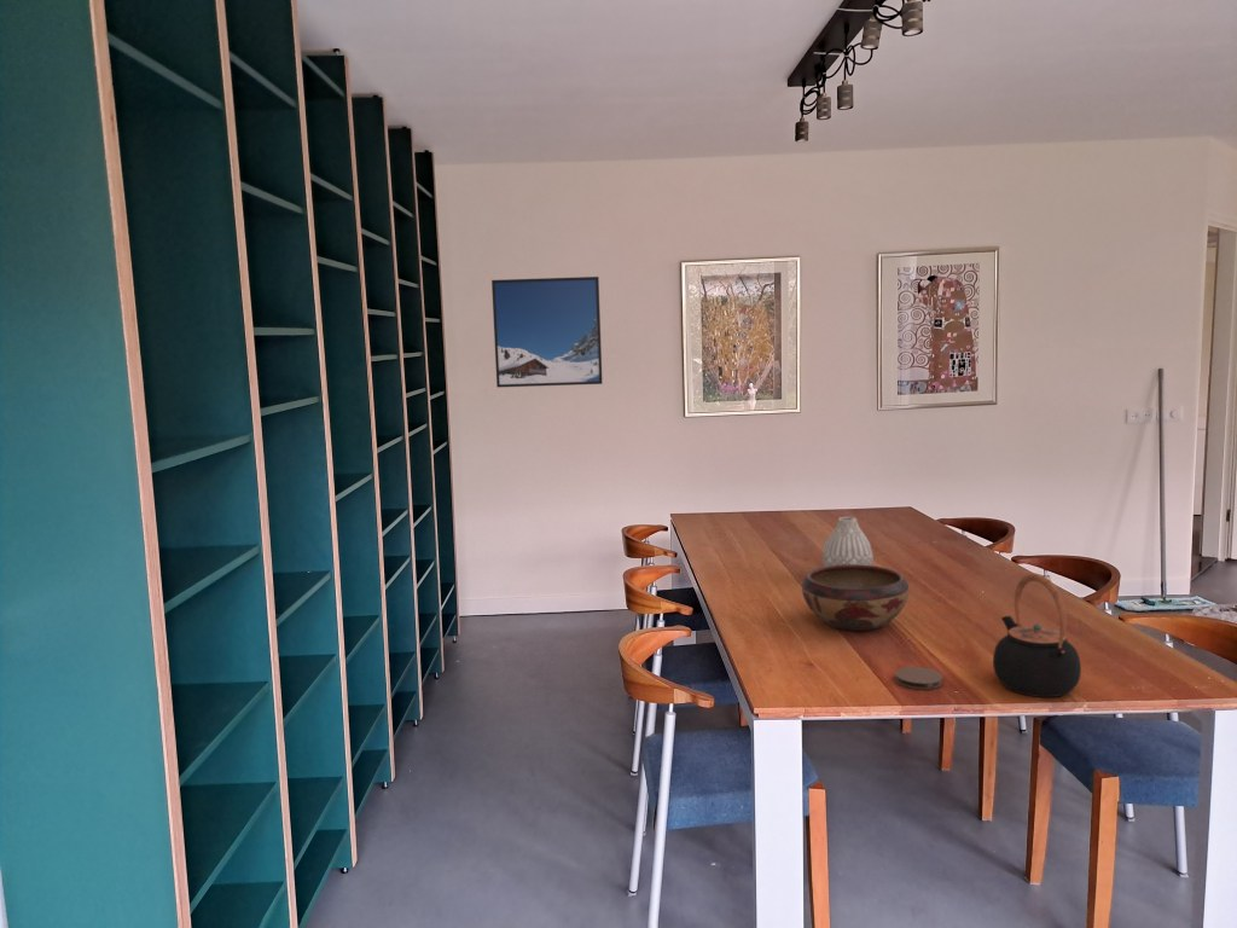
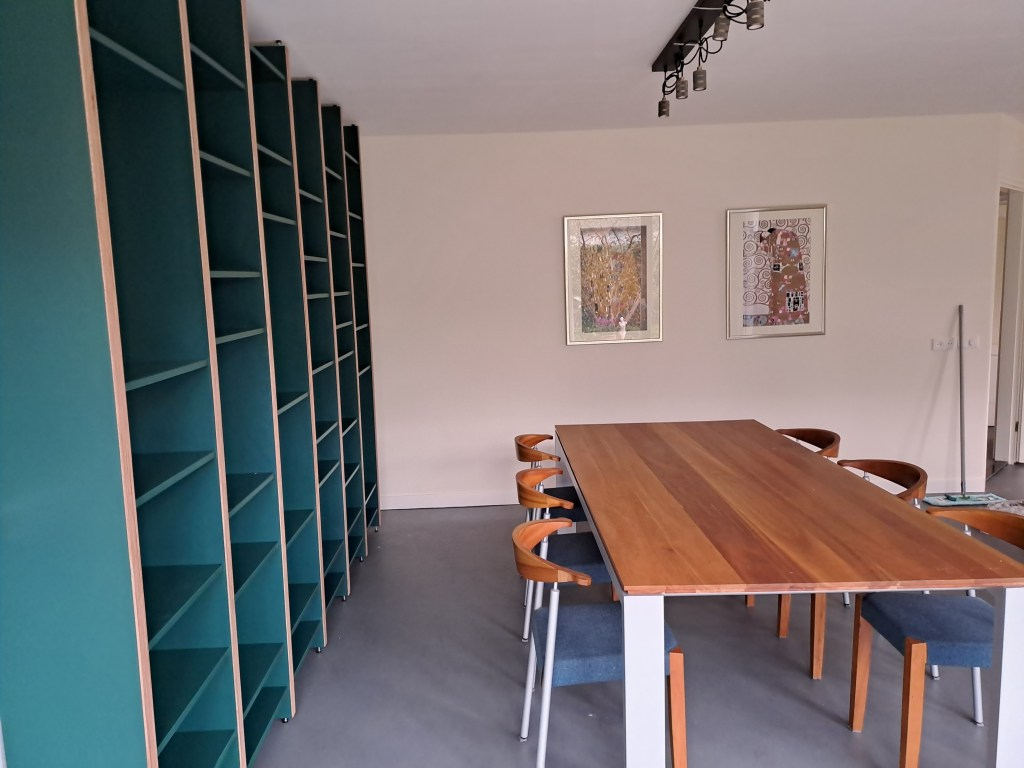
- coaster [894,666,943,691]
- decorative bowl [801,564,911,632]
- teapot [992,572,1082,698]
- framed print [490,276,604,389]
- vase [821,516,875,567]
